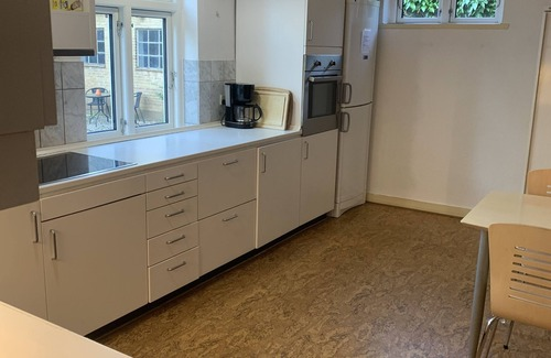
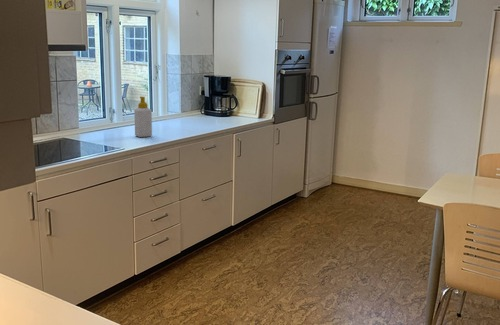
+ soap bottle [133,95,153,138]
